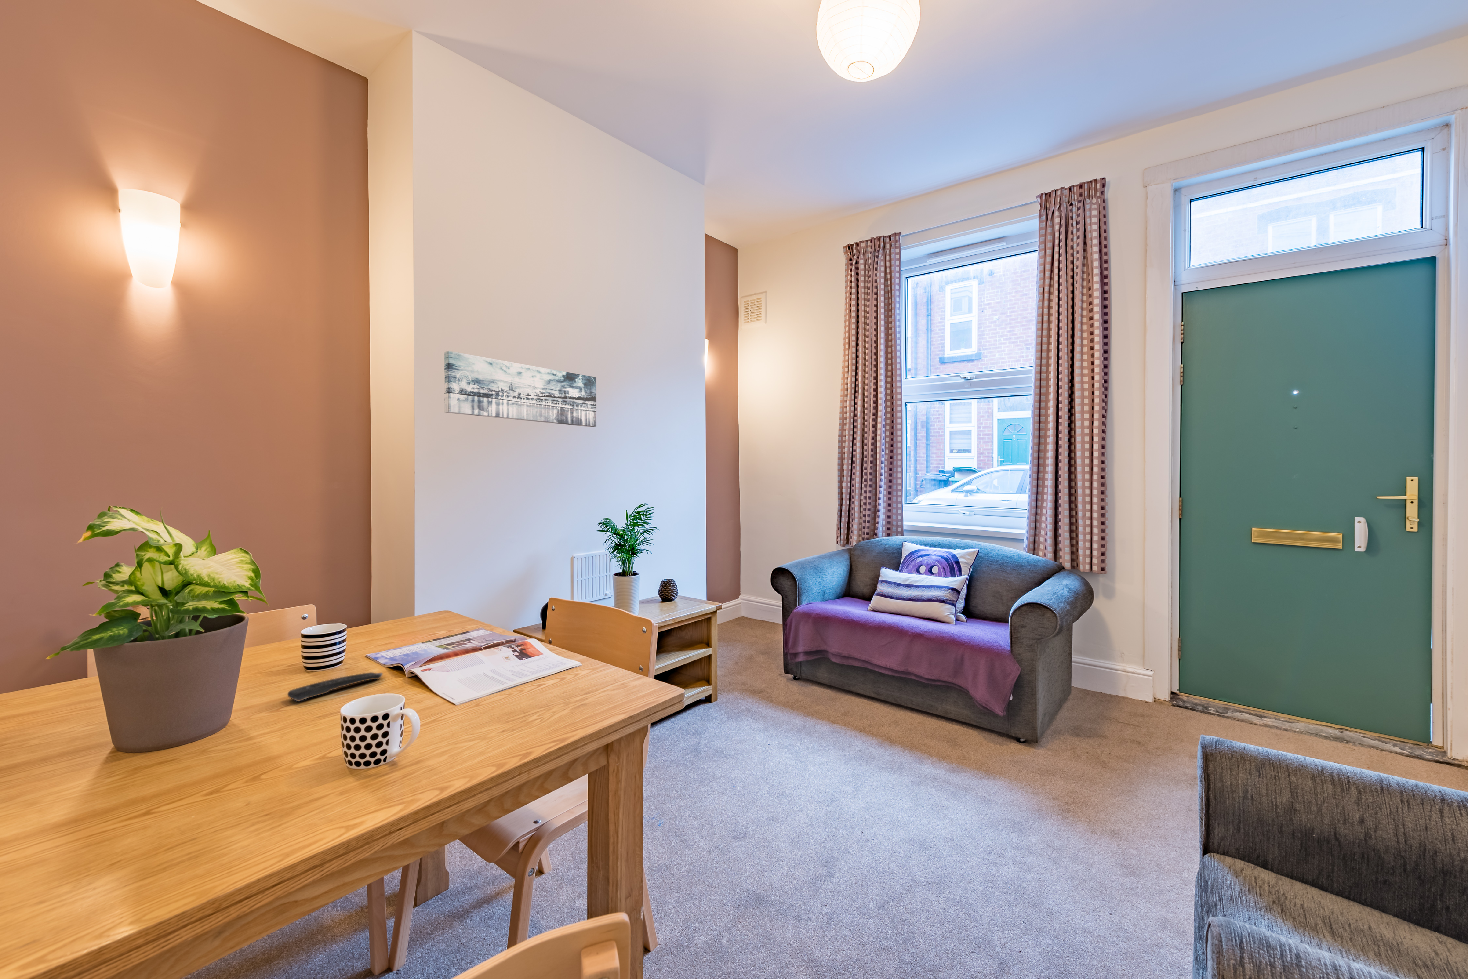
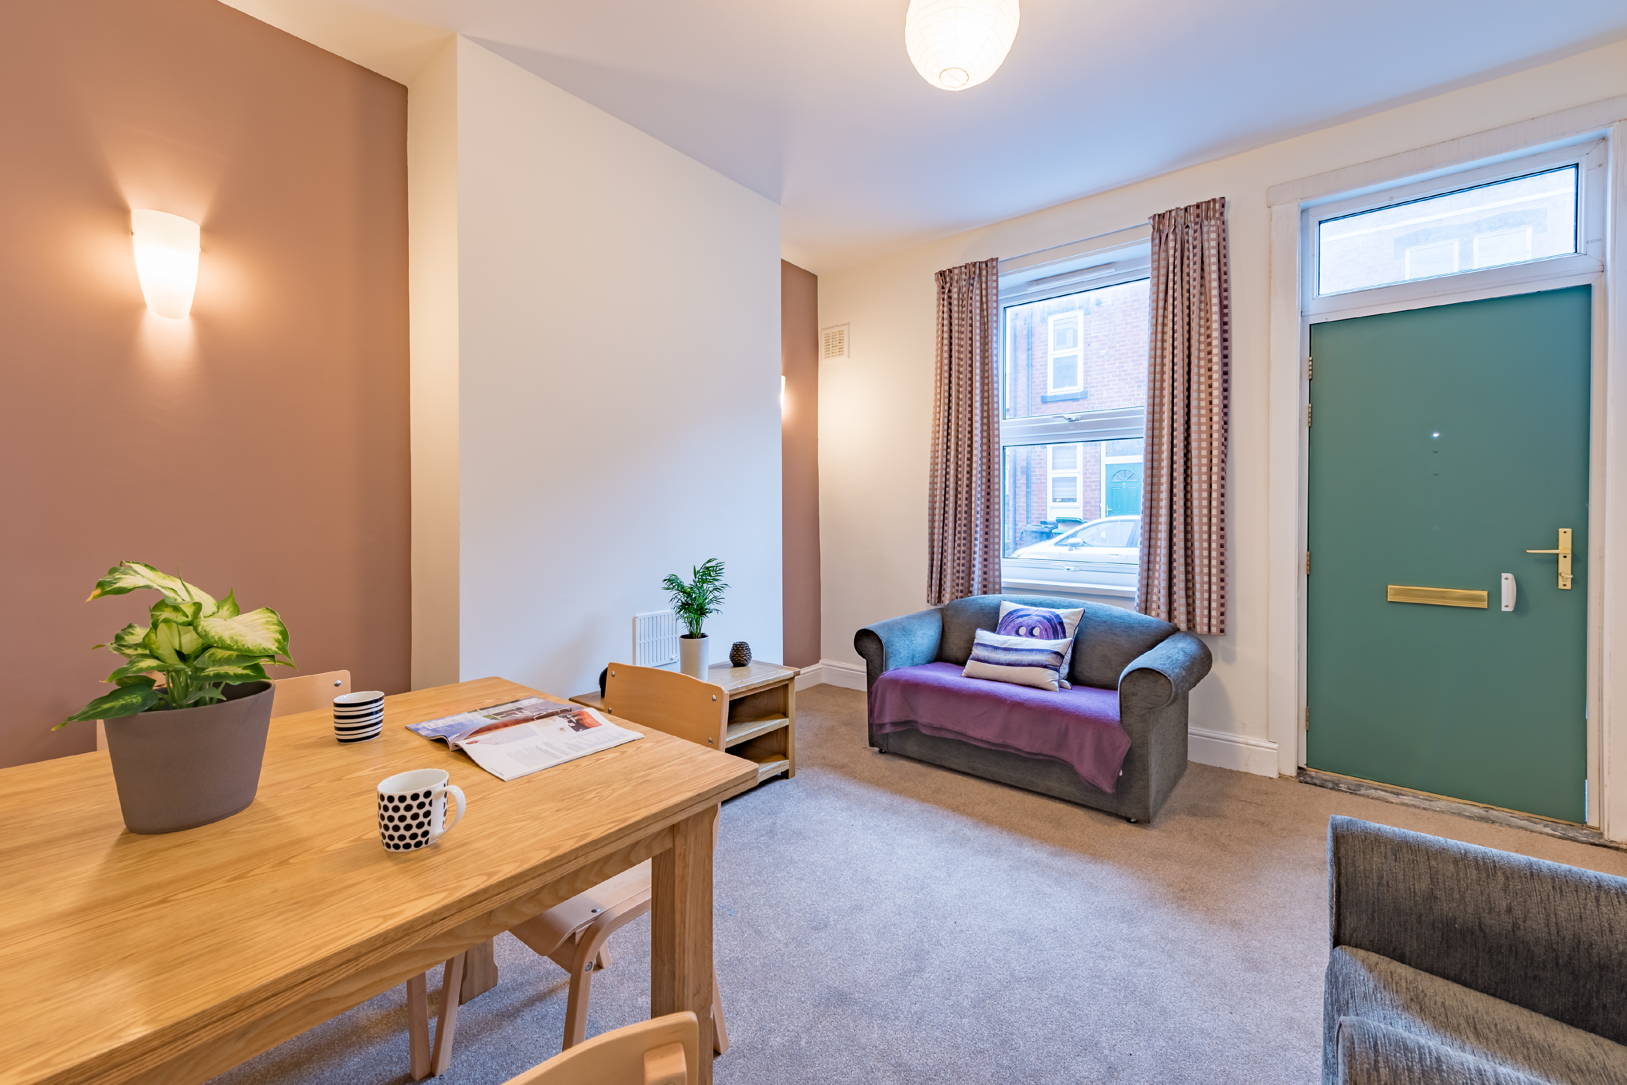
- remote control [287,672,384,701]
- wall art [444,351,597,427]
